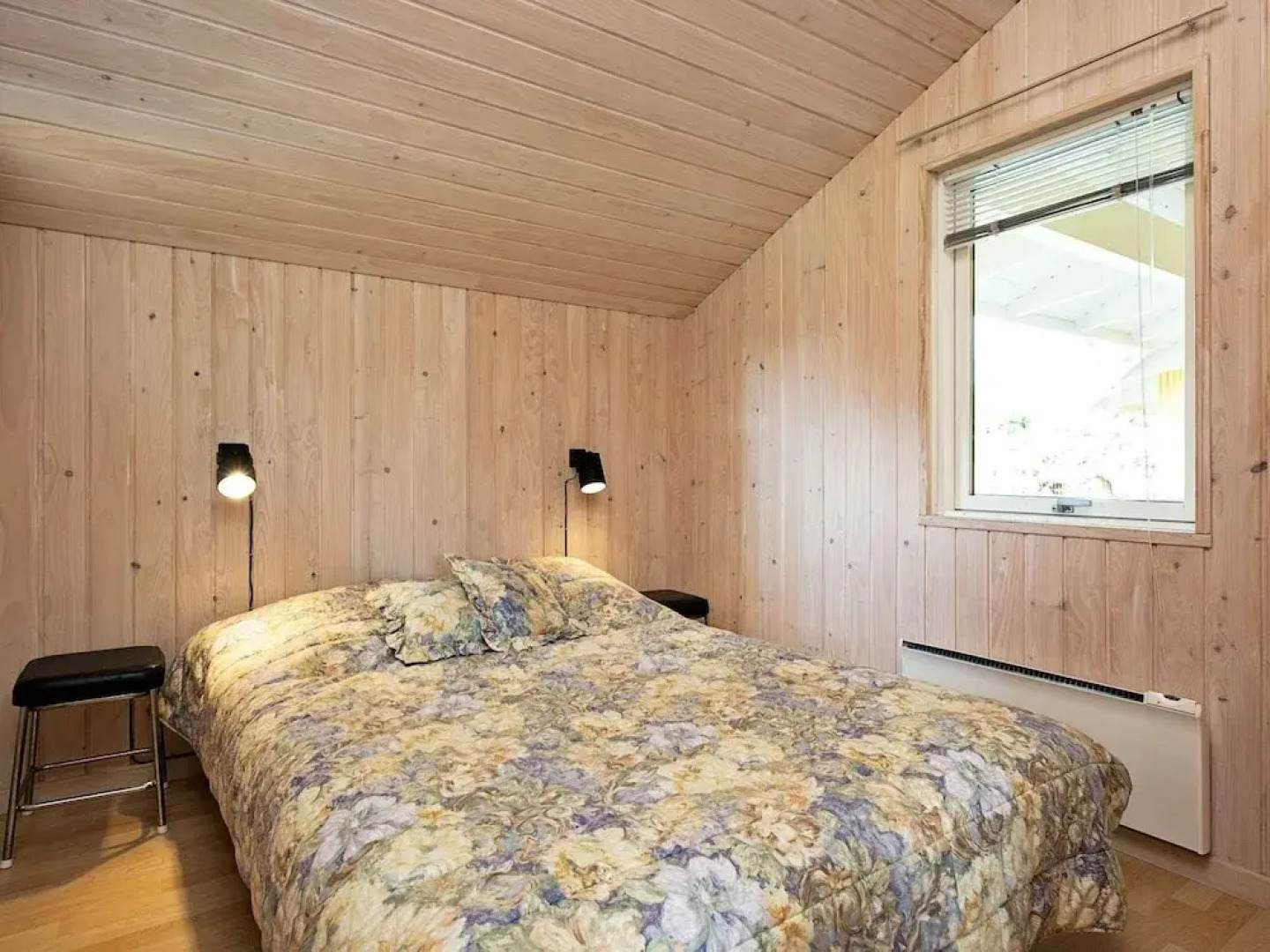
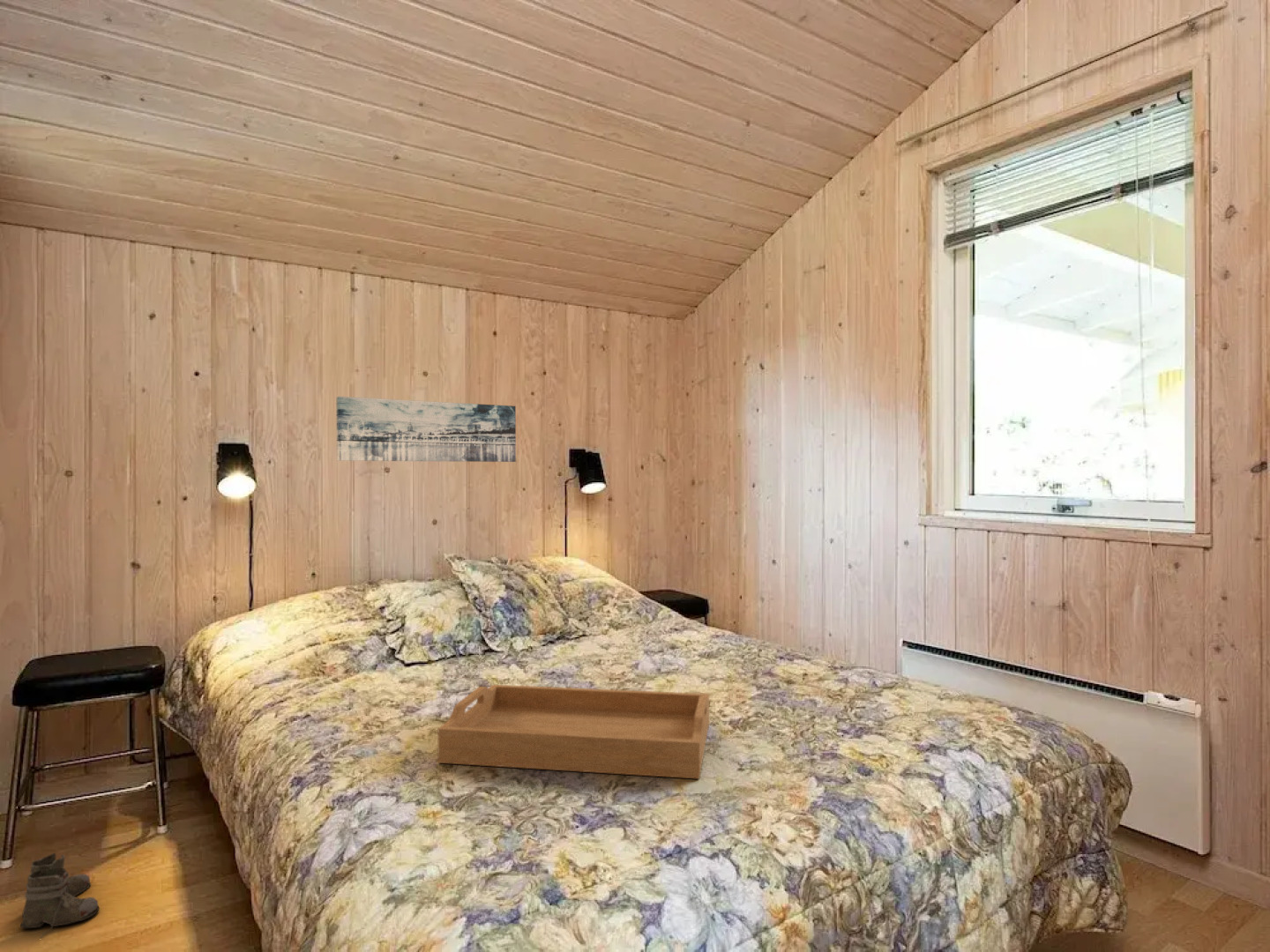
+ boots [19,852,101,938]
+ serving tray [437,684,710,780]
+ wall art [335,396,517,463]
